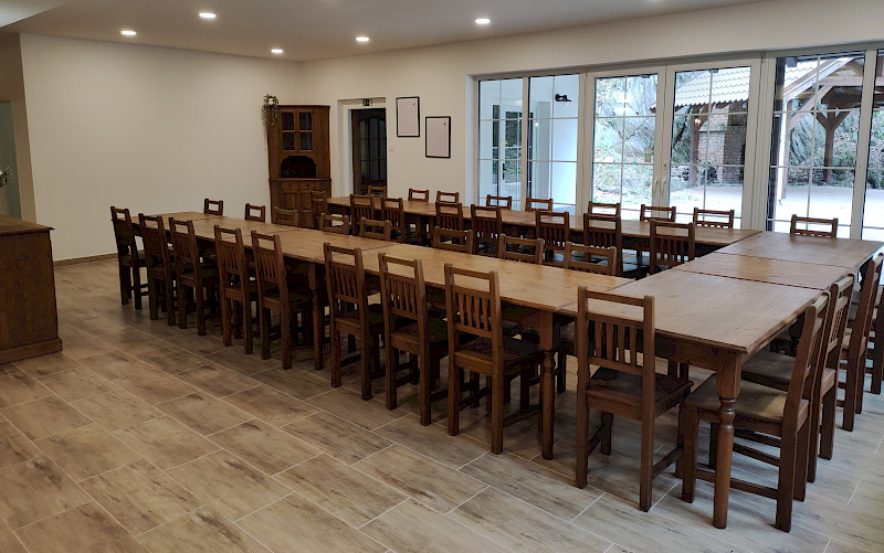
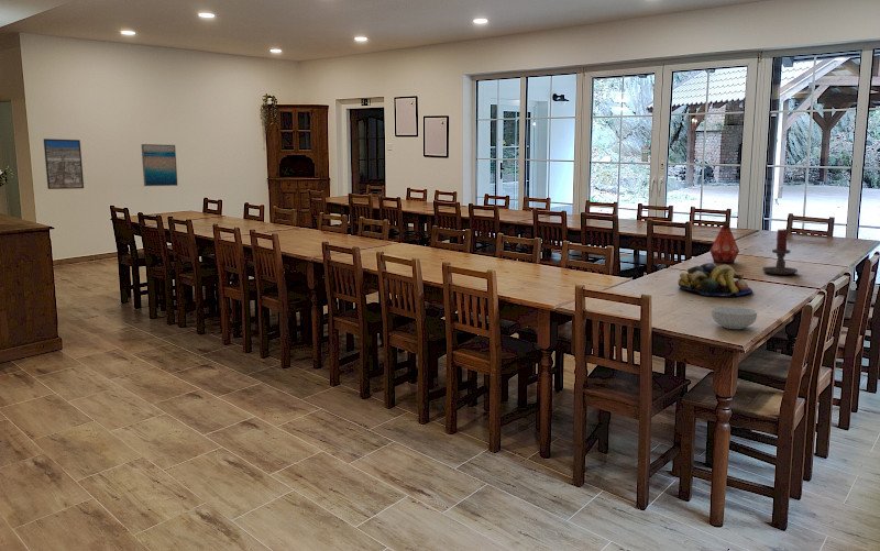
+ bottle [710,220,740,264]
+ wall art [140,143,179,187]
+ fruit bowl [676,262,754,297]
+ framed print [43,137,85,190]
+ candle holder [761,228,799,275]
+ cereal bowl [711,306,758,330]
